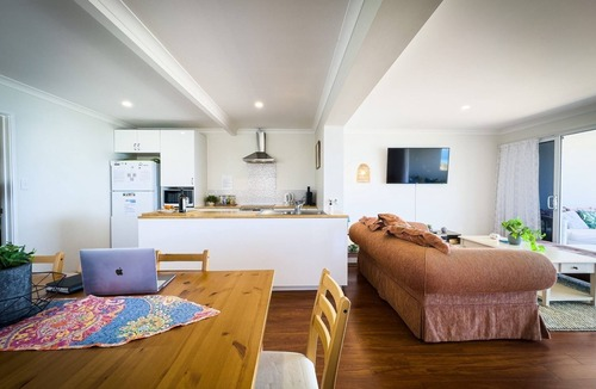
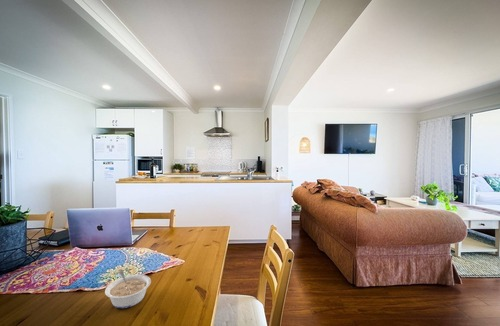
+ legume [104,270,152,309]
